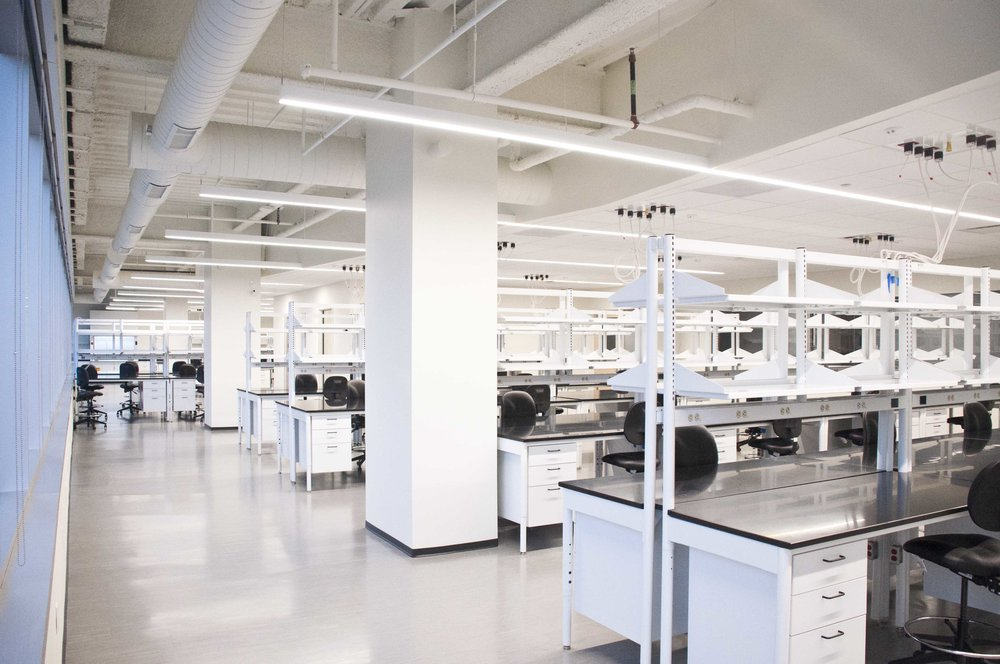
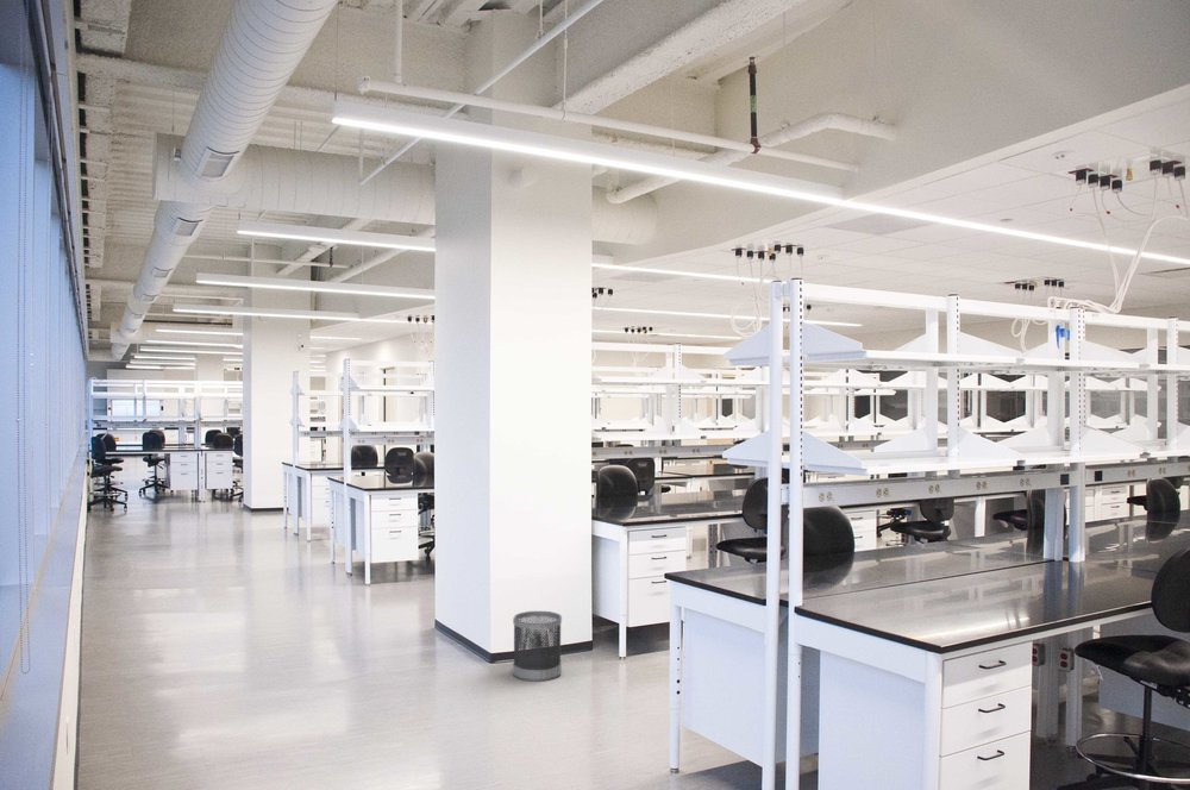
+ wastebasket [512,610,563,683]
